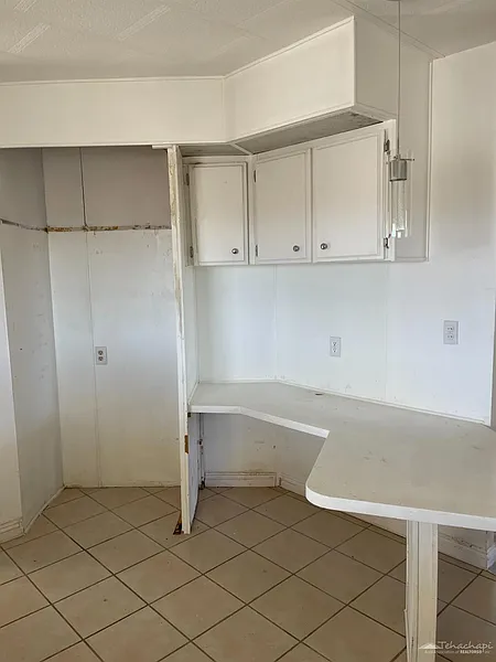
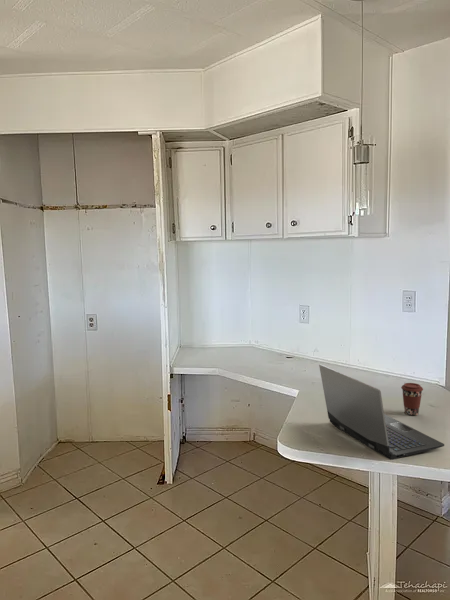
+ laptop computer [318,363,445,461]
+ coffee cup [400,382,424,417]
